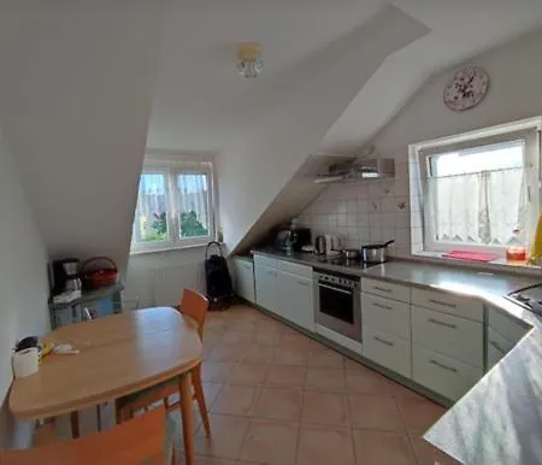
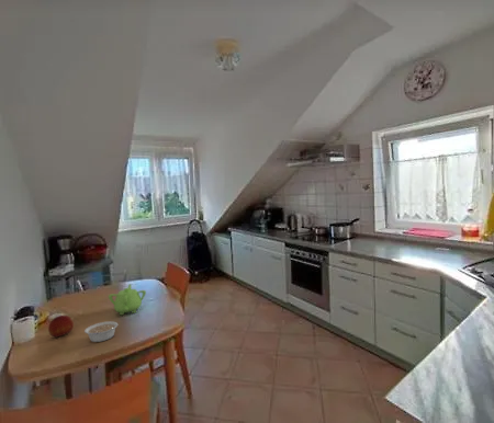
+ teapot [108,283,147,316]
+ fruit [47,315,75,340]
+ legume [83,321,119,343]
